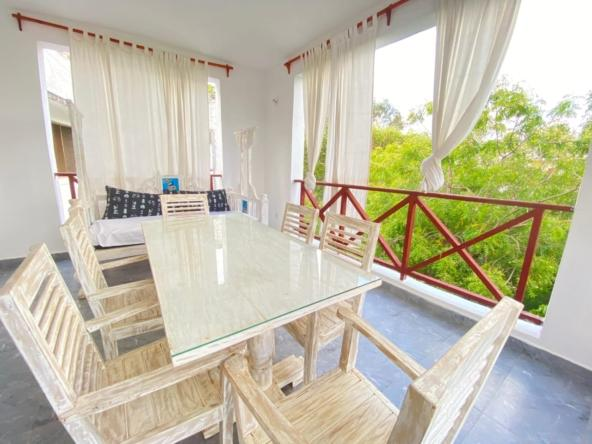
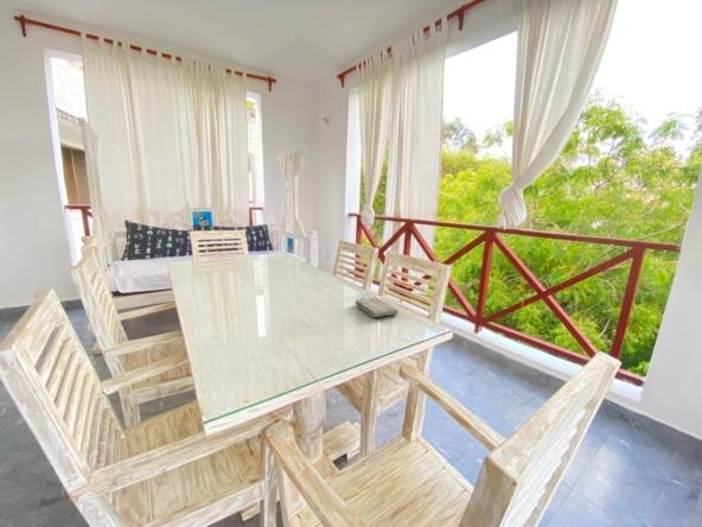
+ washcloth [353,296,400,318]
